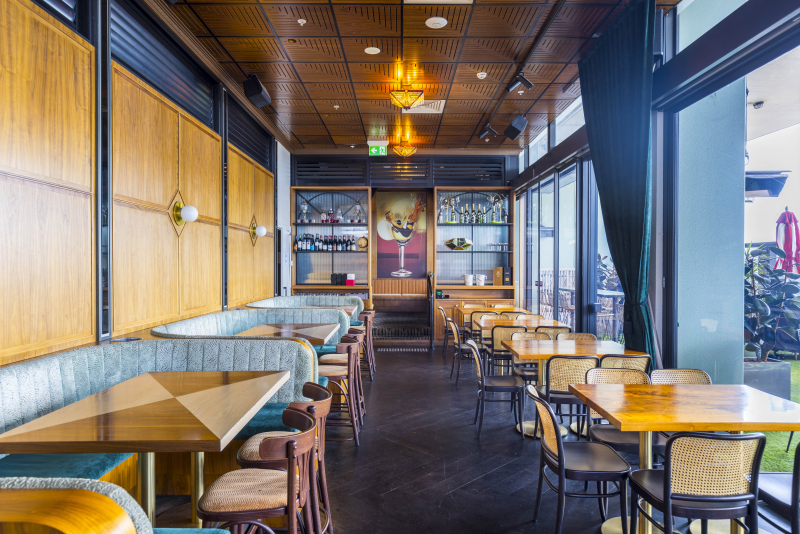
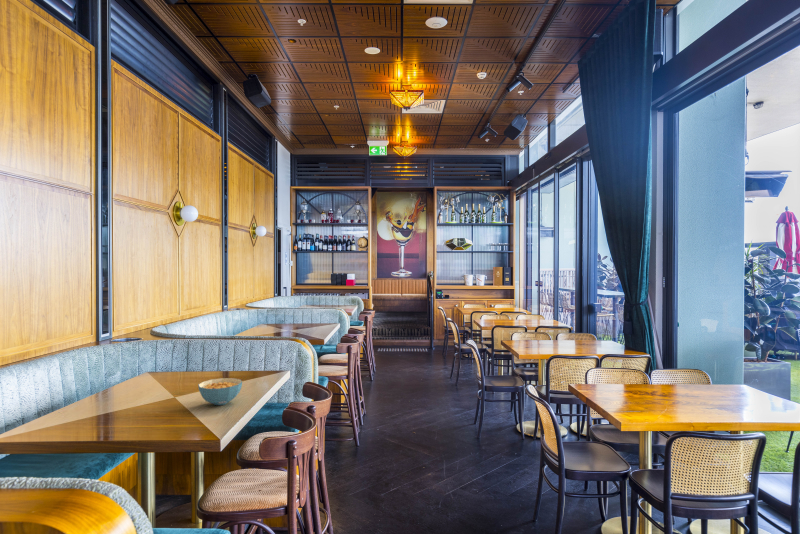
+ cereal bowl [197,377,243,406]
